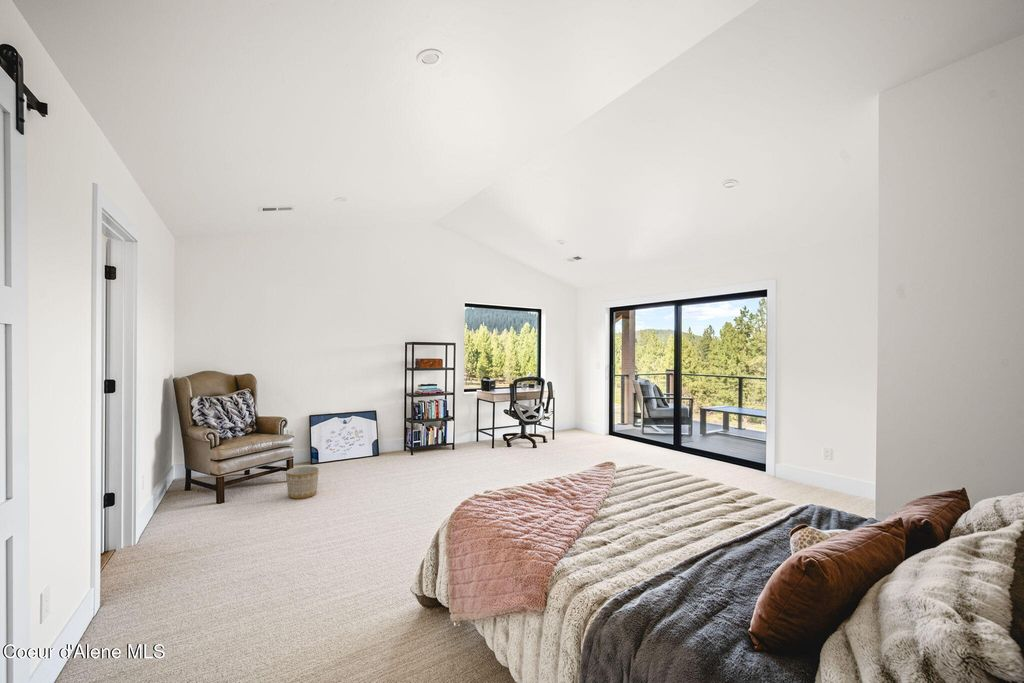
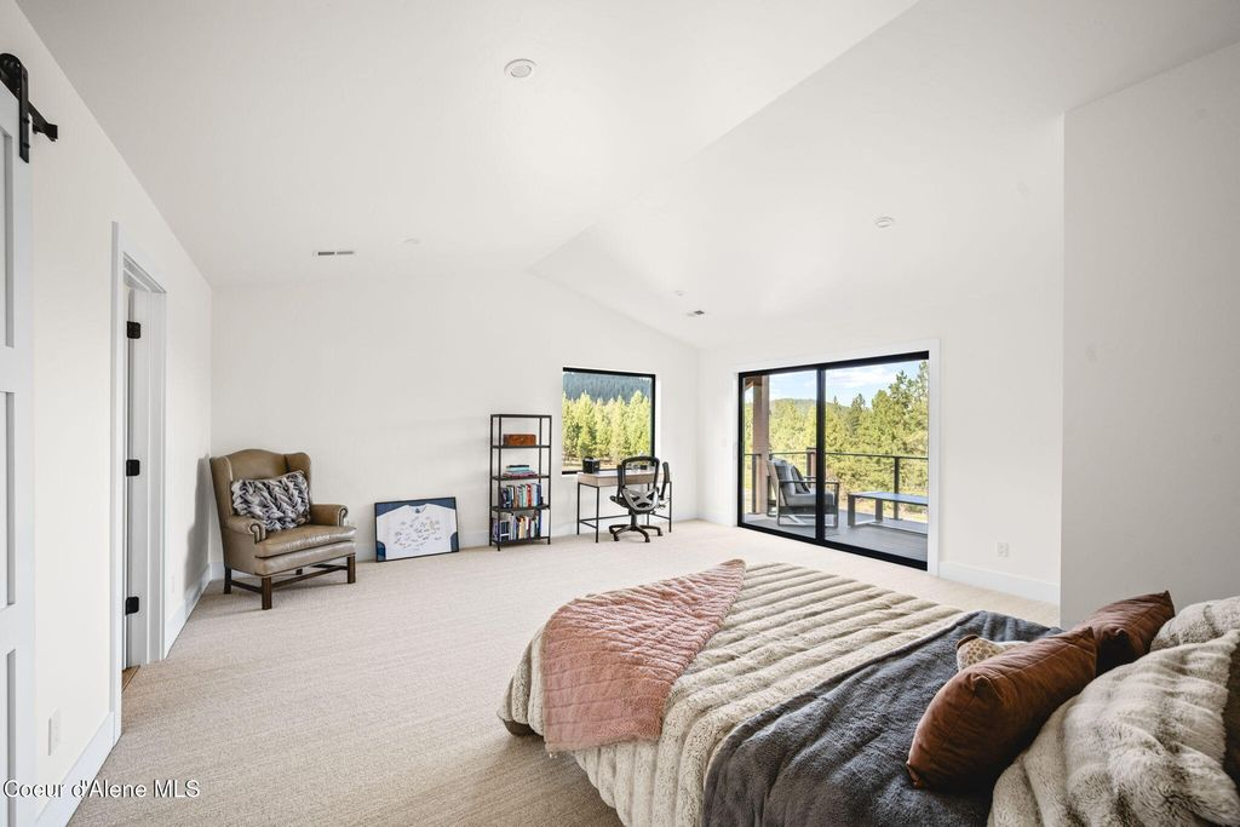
- planter [285,465,320,500]
